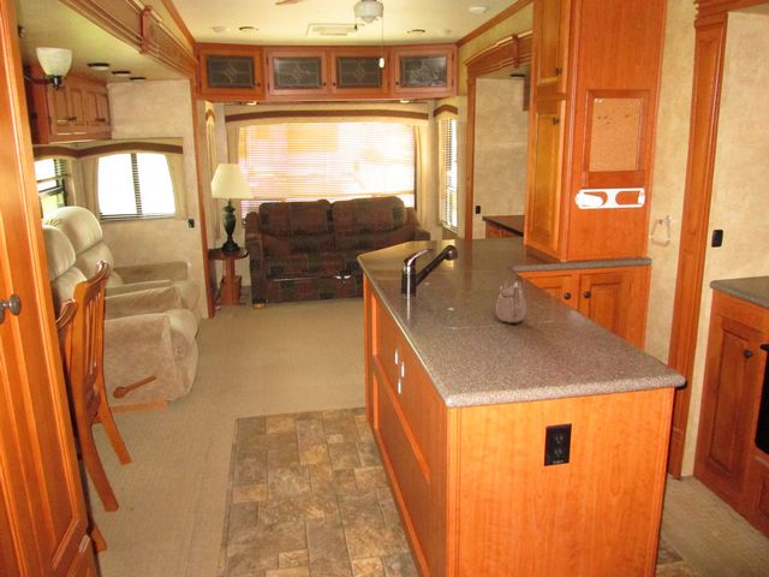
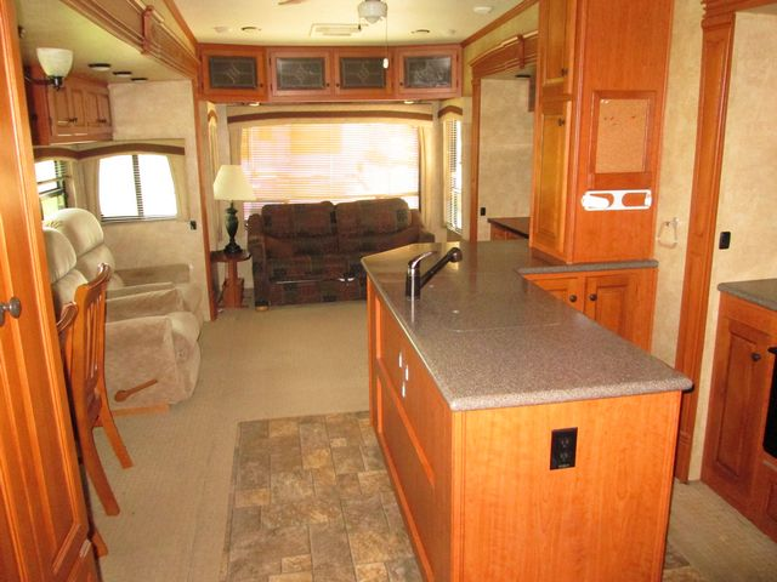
- teapot [495,280,527,325]
